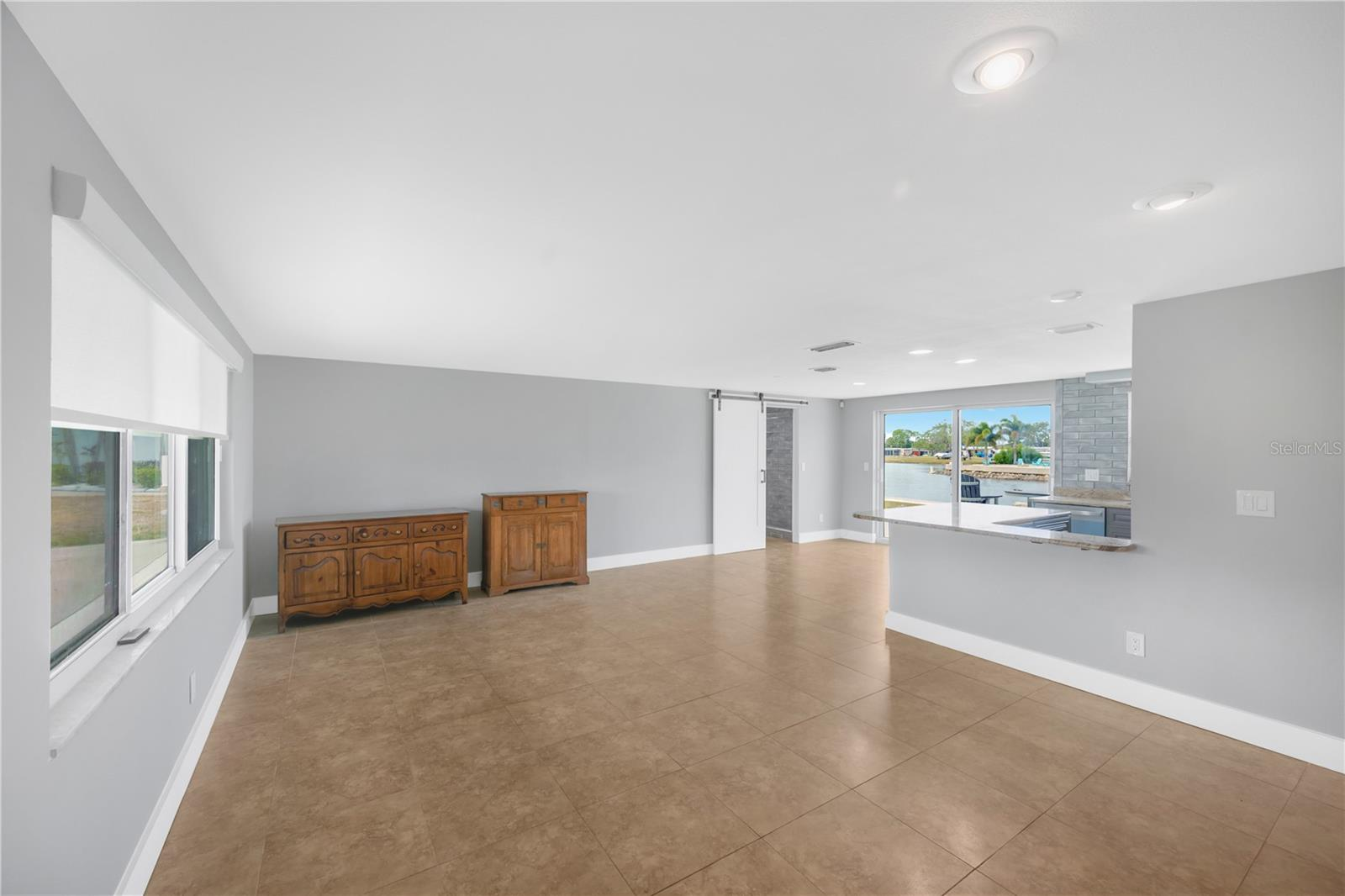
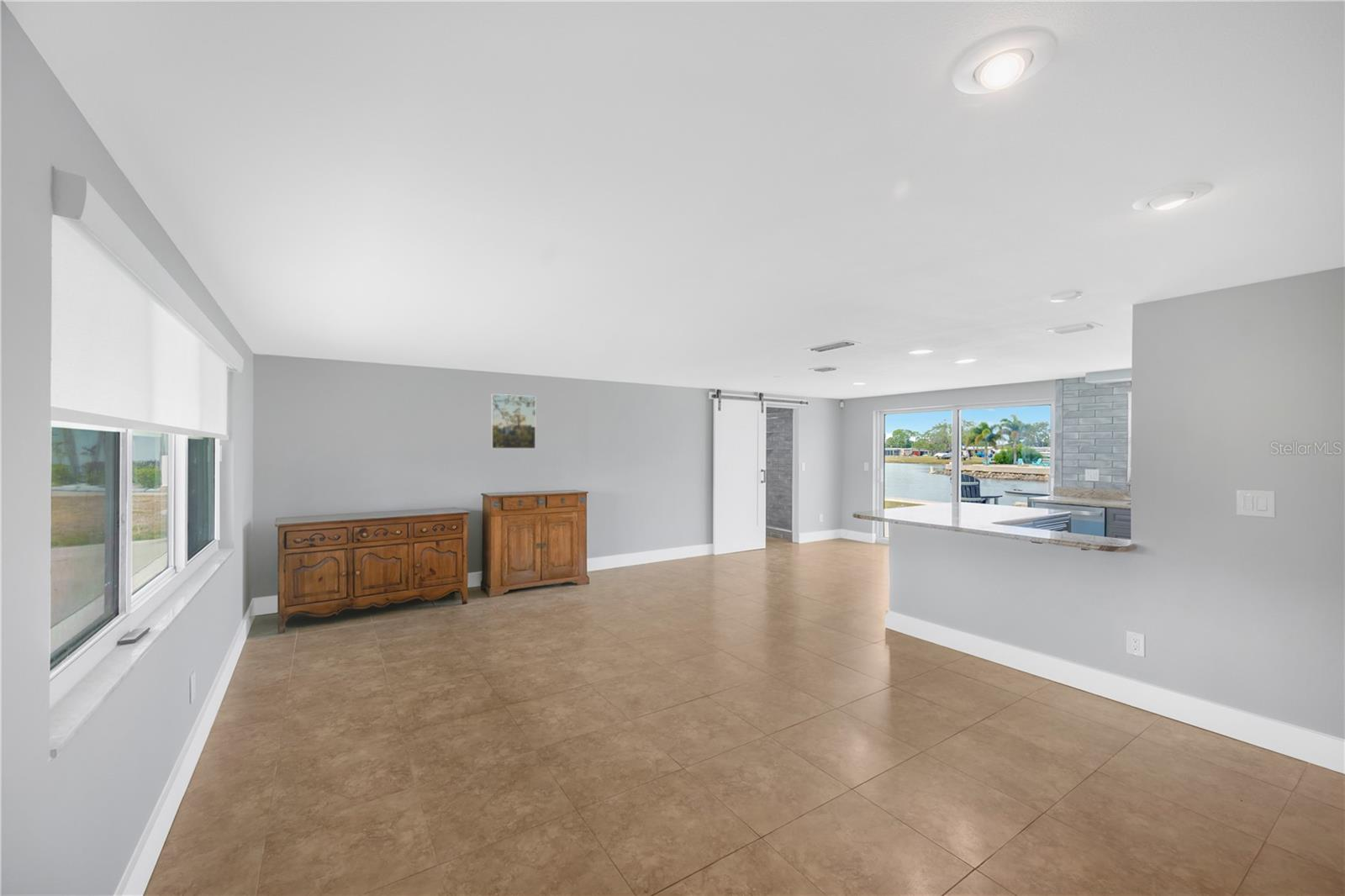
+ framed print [490,393,536,450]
